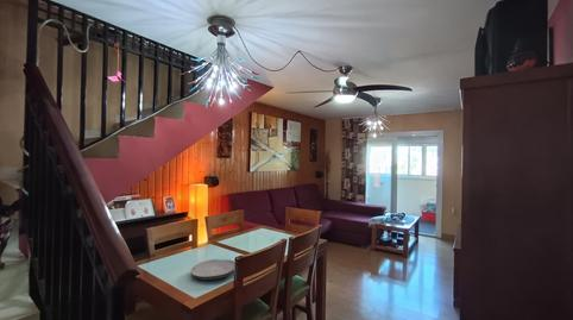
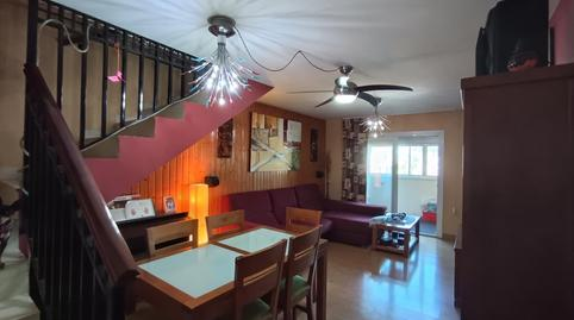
- plate [190,258,235,281]
